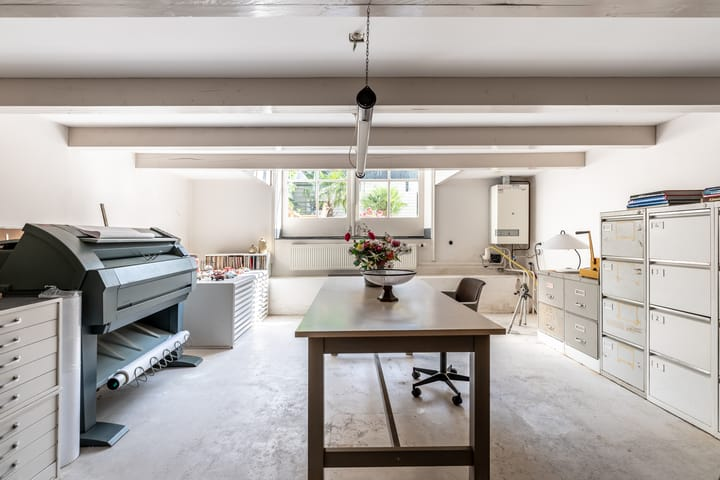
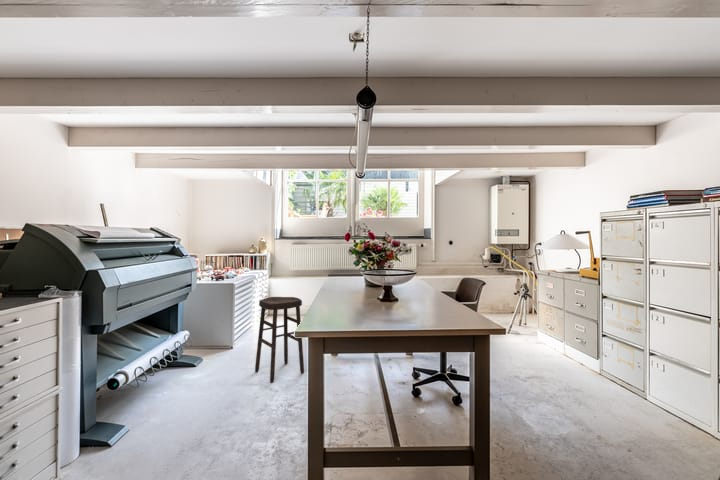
+ stool [254,296,305,384]
